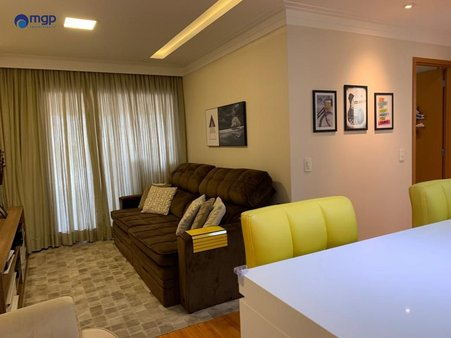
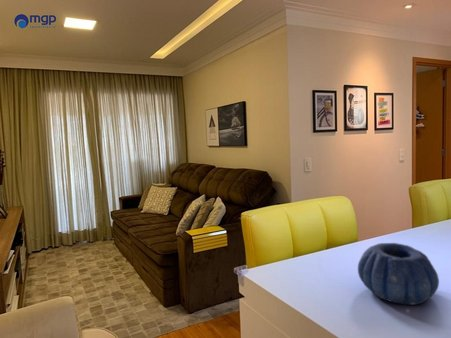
+ decorative bowl [357,242,440,306]
